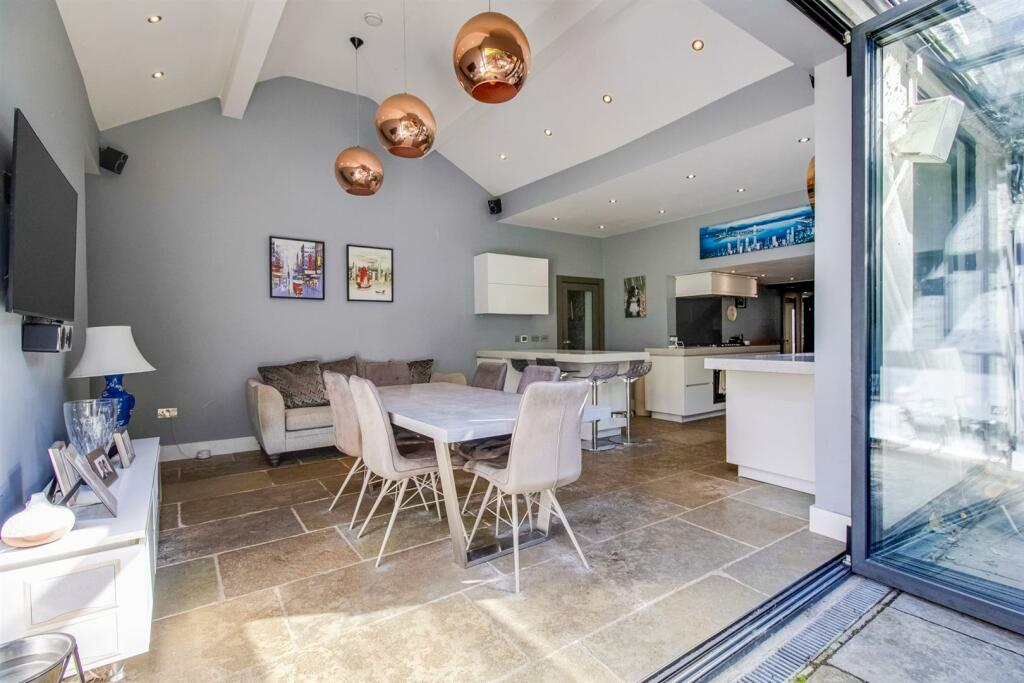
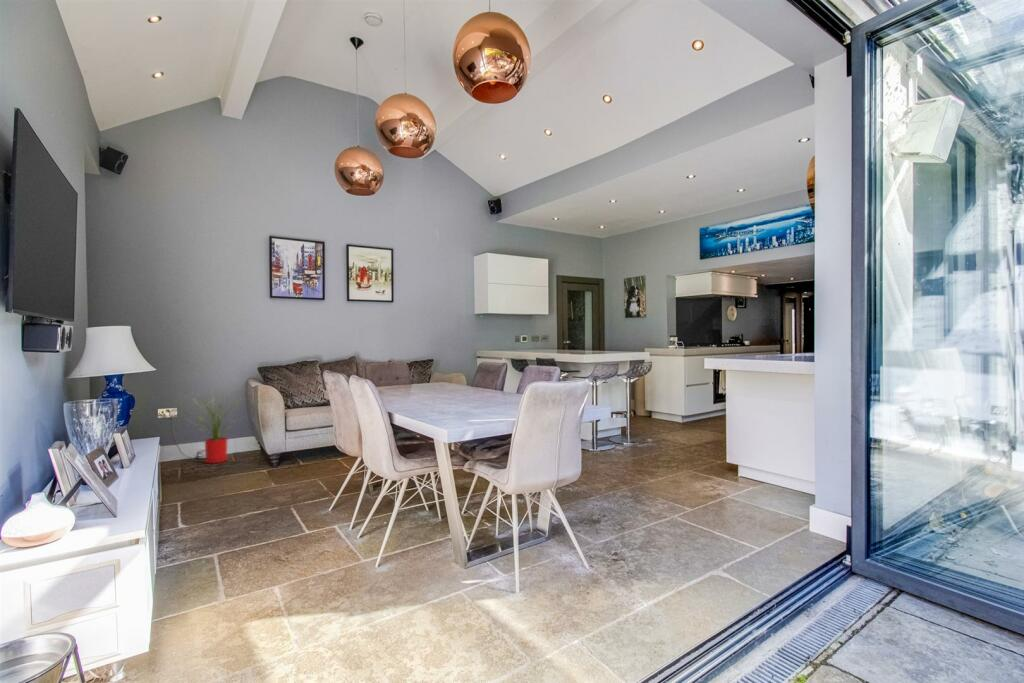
+ house plant [184,388,247,464]
